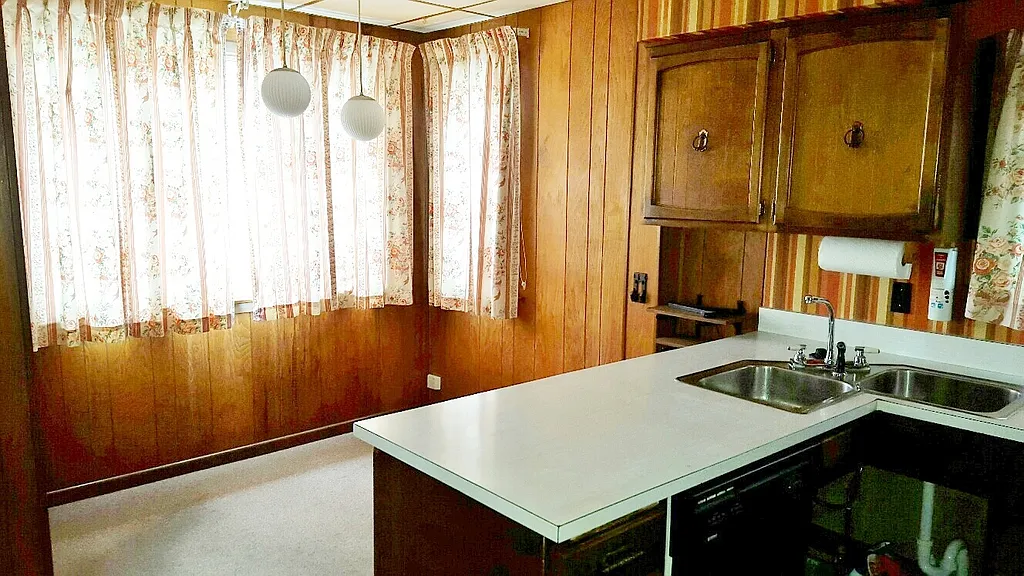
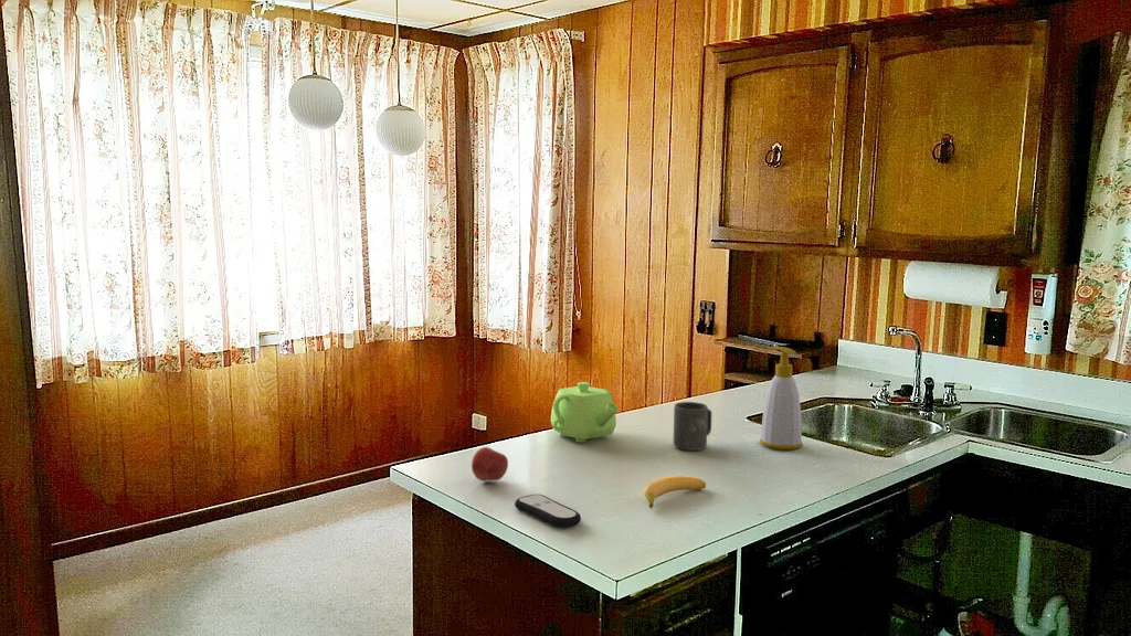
+ teapot [550,381,619,443]
+ remote control [514,494,582,529]
+ mug [673,401,714,452]
+ soap bottle [759,346,804,451]
+ apple [471,446,509,483]
+ banana [644,475,707,509]
